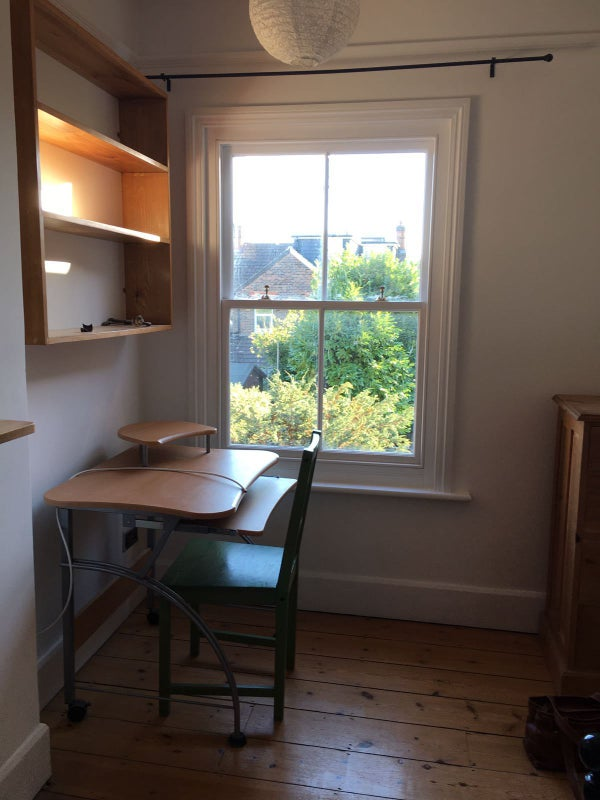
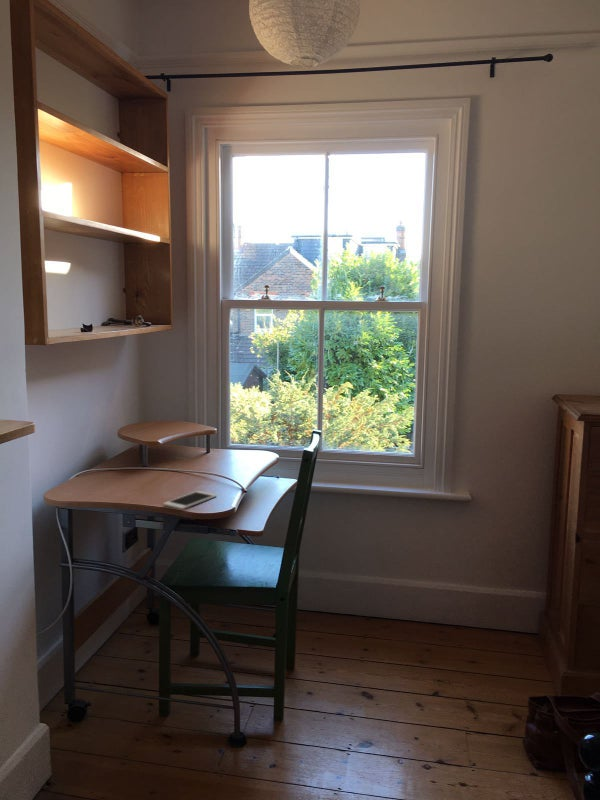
+ cell phone [162,490,217,510]
